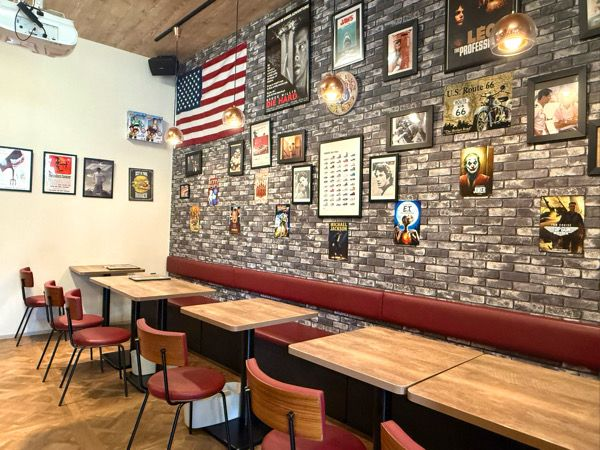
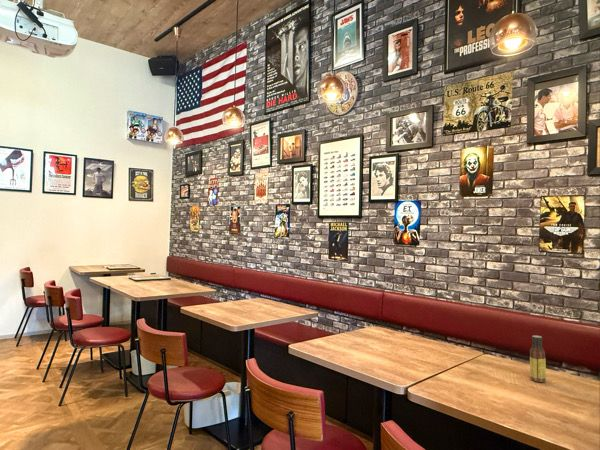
+ sauce bottle [529,334,547,383]
